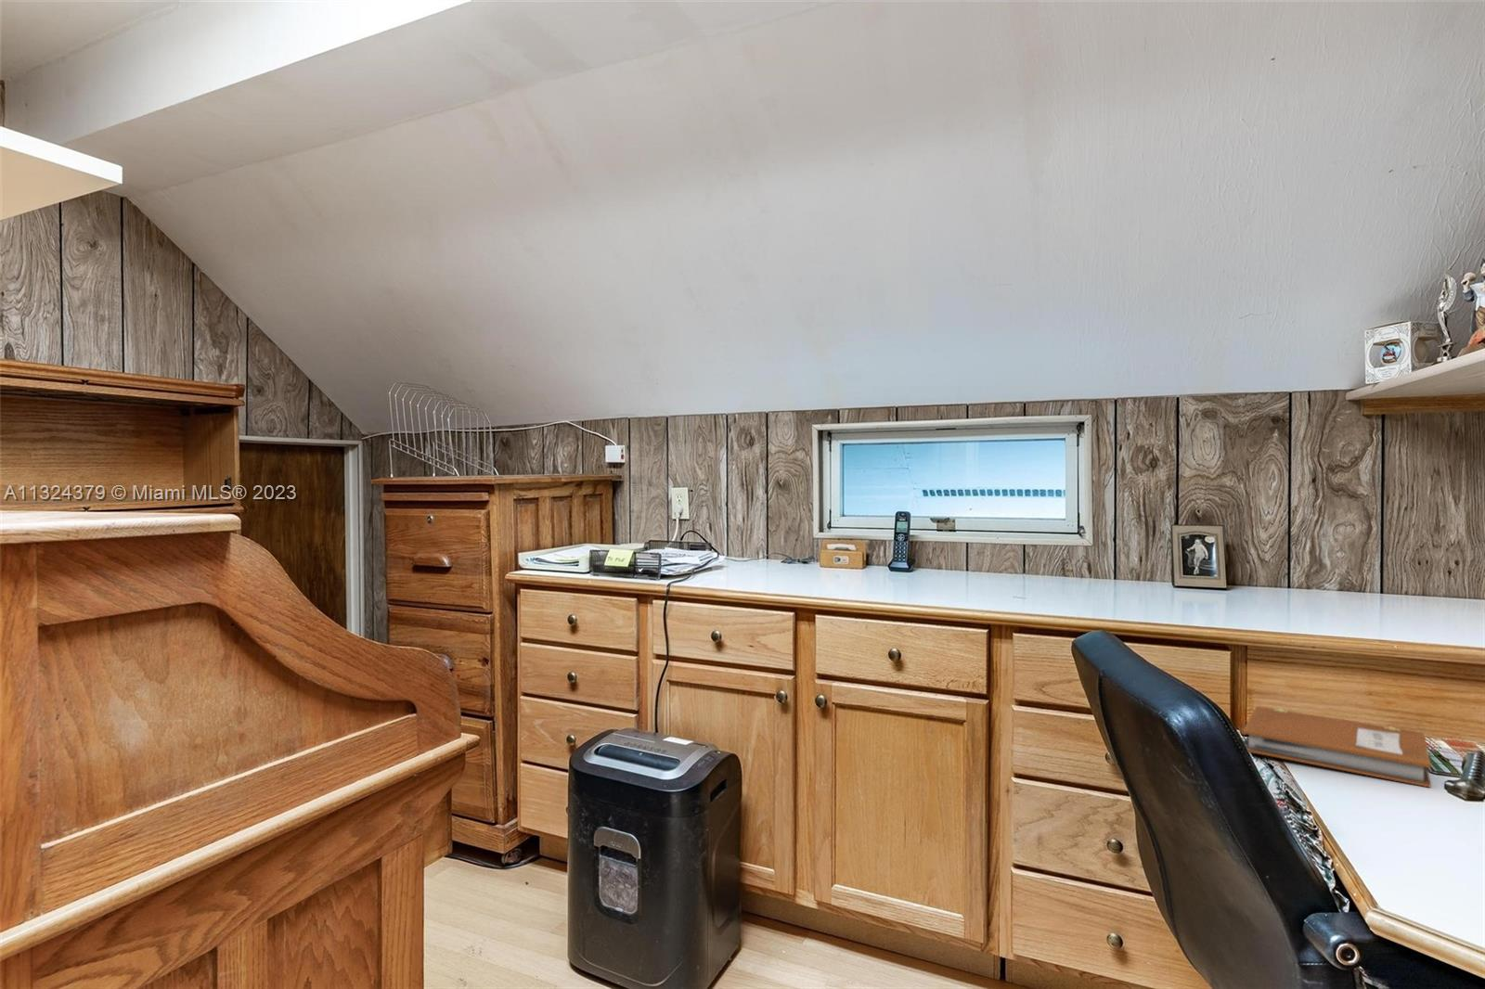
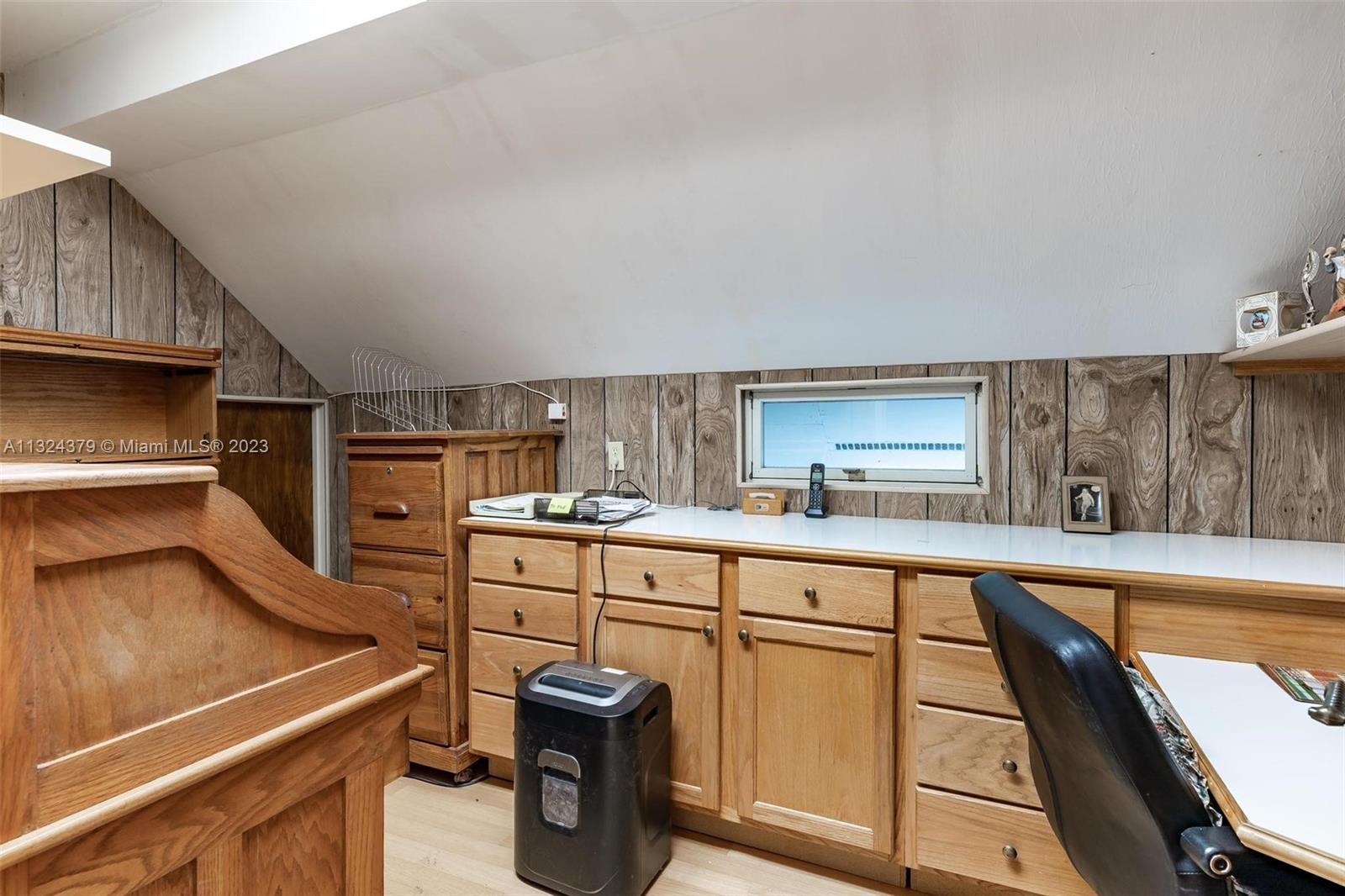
- notebook [1242,705,1435,788]
